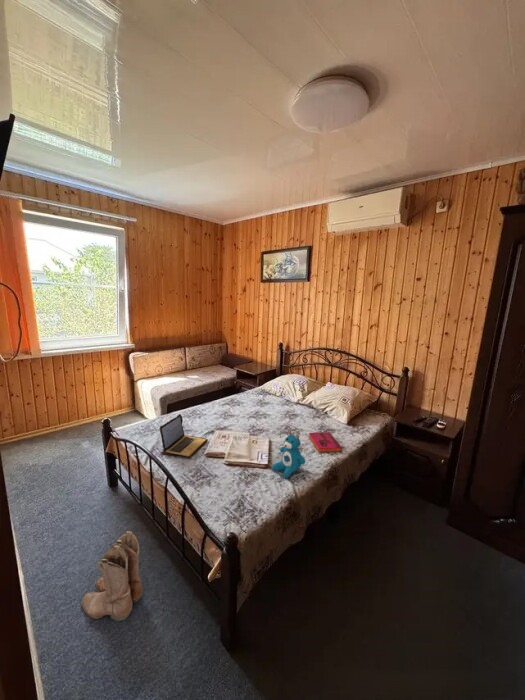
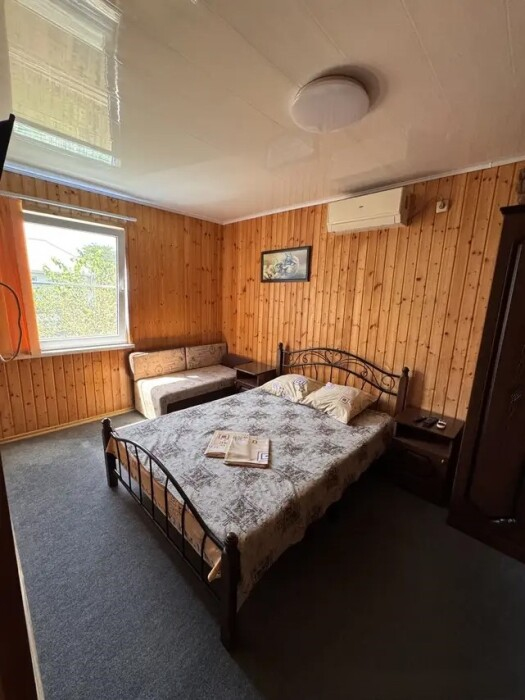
- laptop [158,413,209,458]
- hardback book [308,431,343,453]
- boots [80,530,144,622]
- teddy bear [271,429,306,479]
